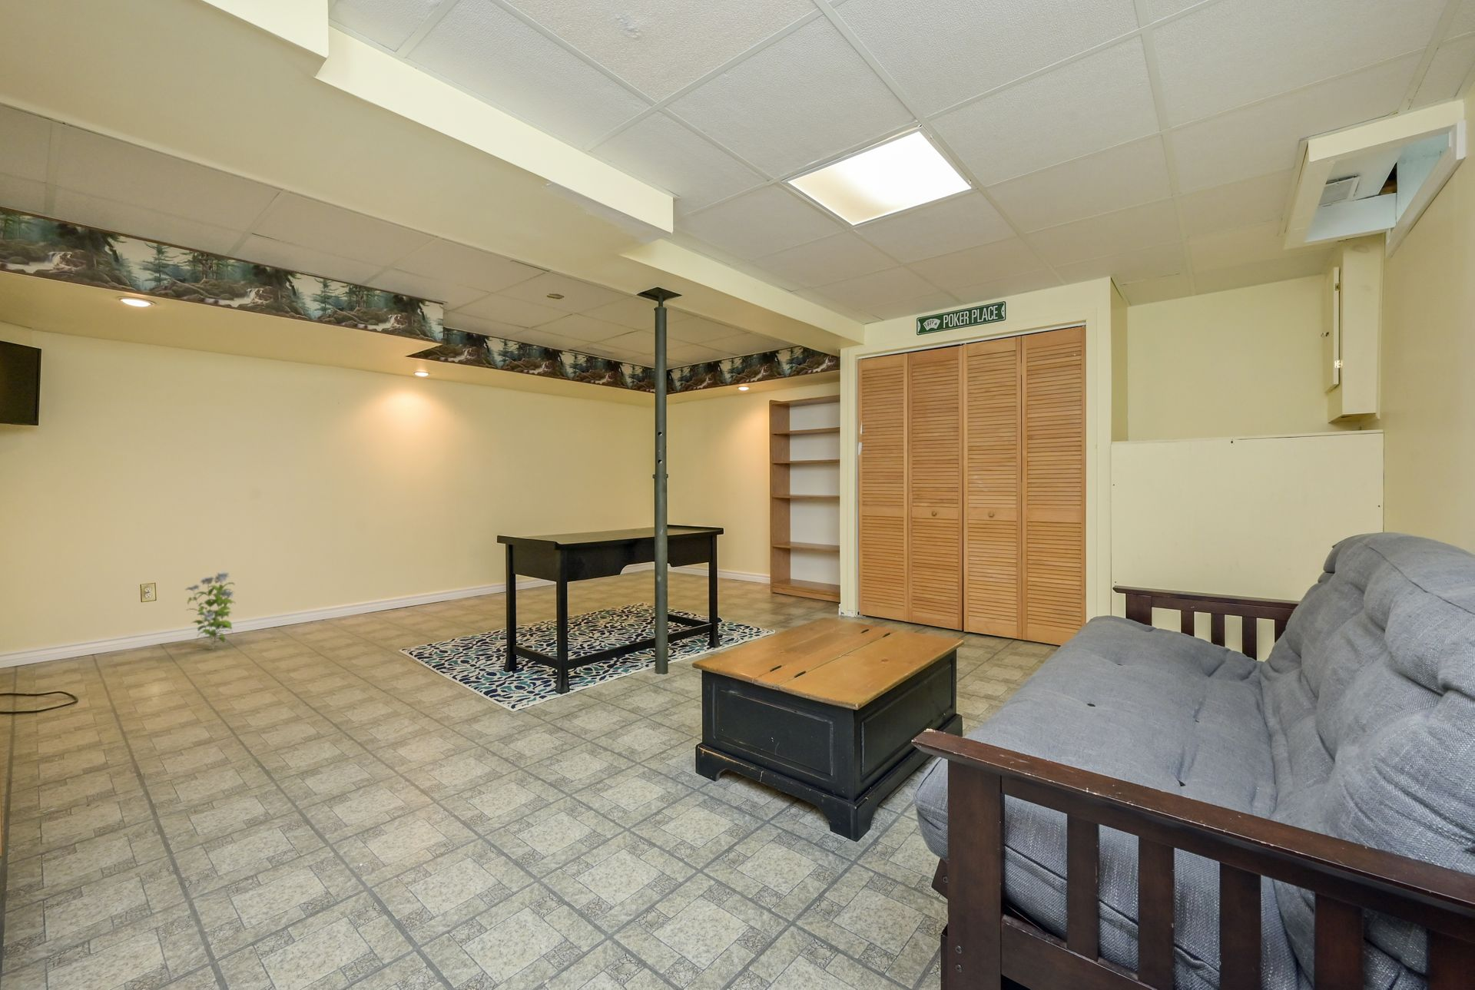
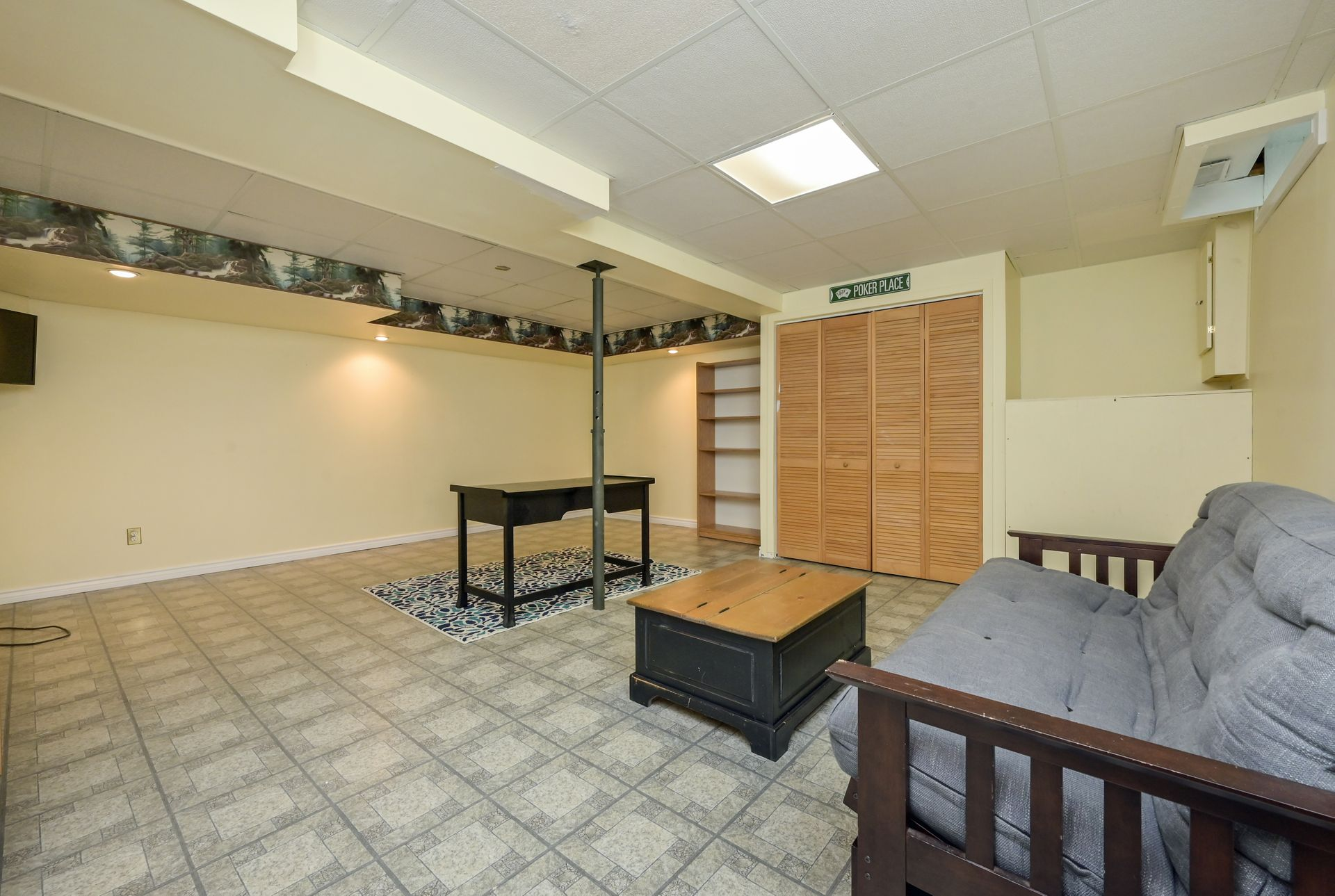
- decorative plant [183,570,236,651]
